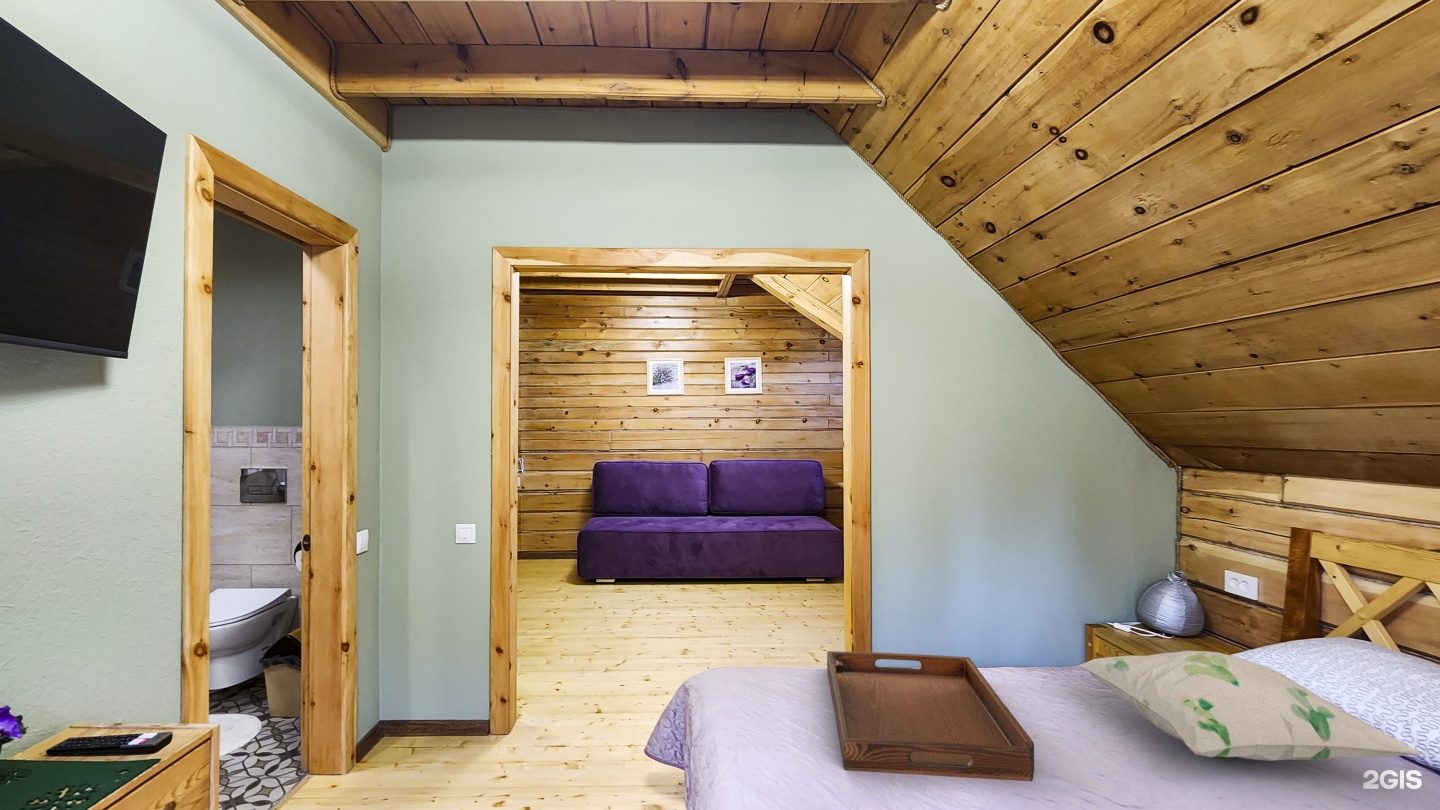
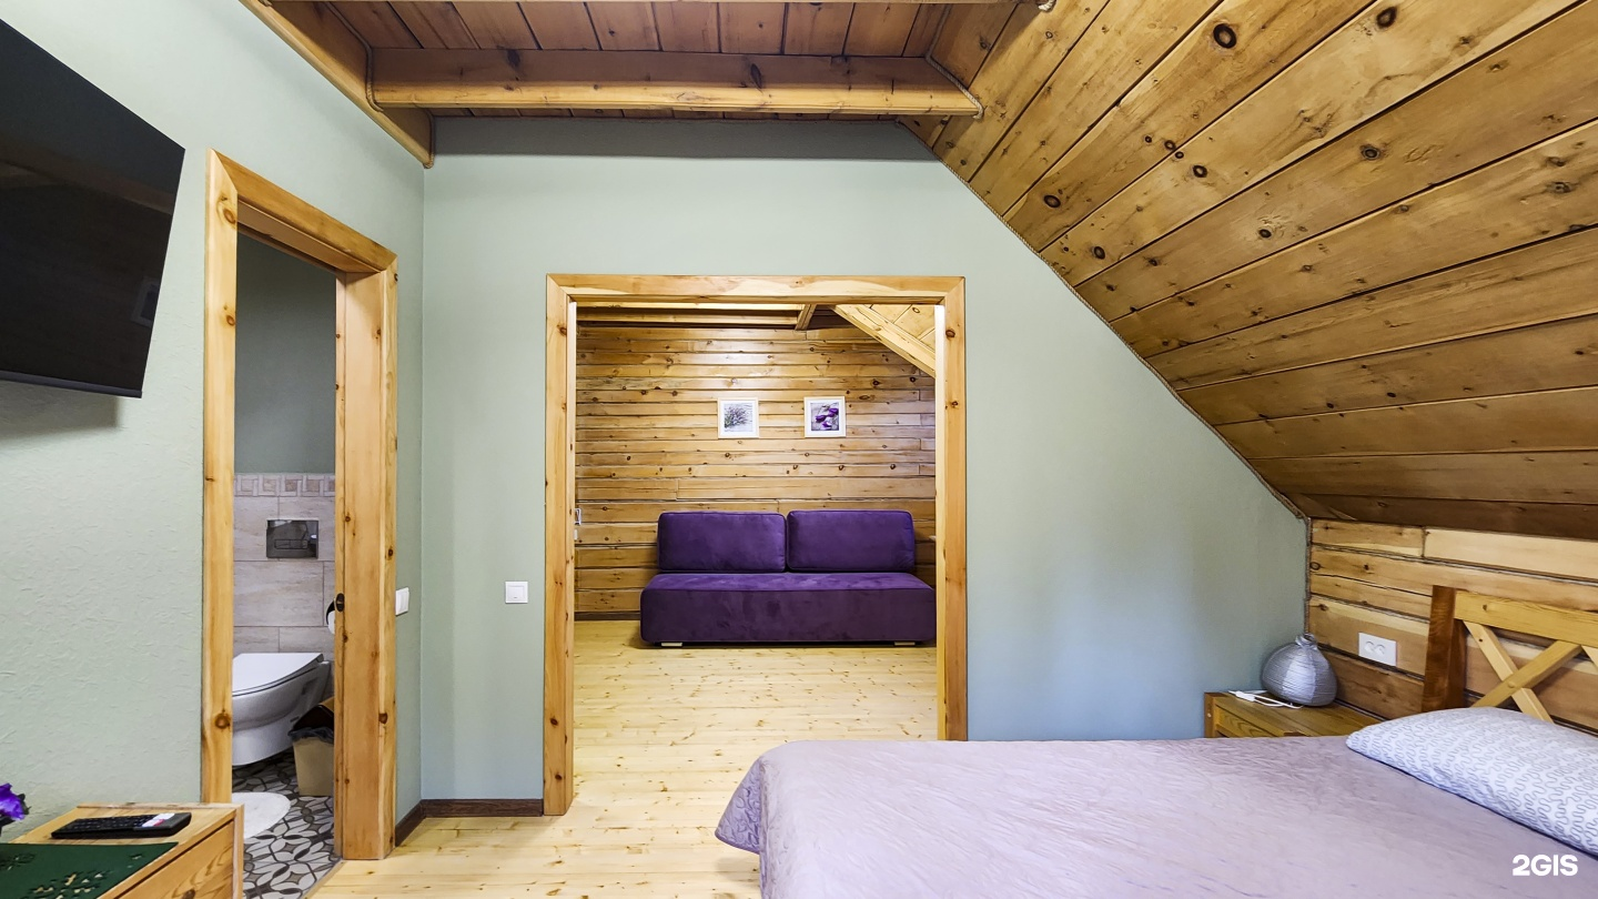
- serving tray [826,650,1035,782]
- decorative pillow [1078,650,1426,762]
